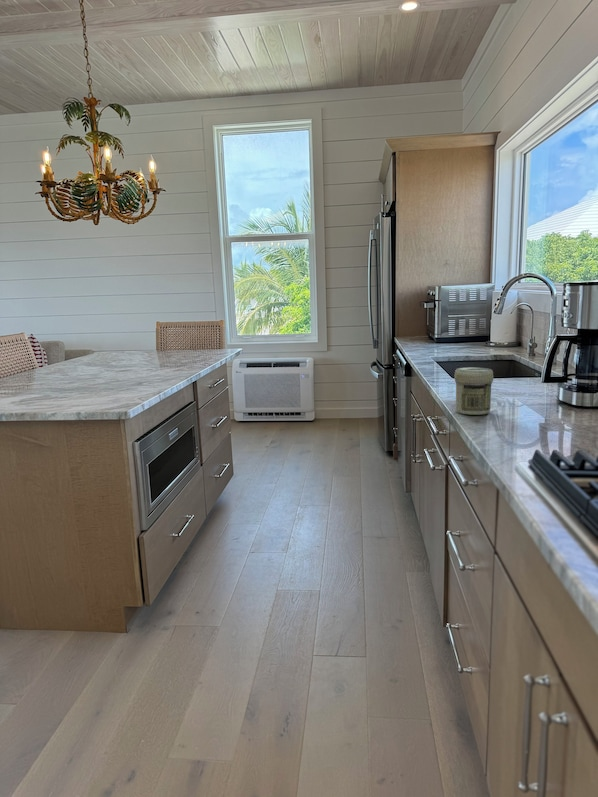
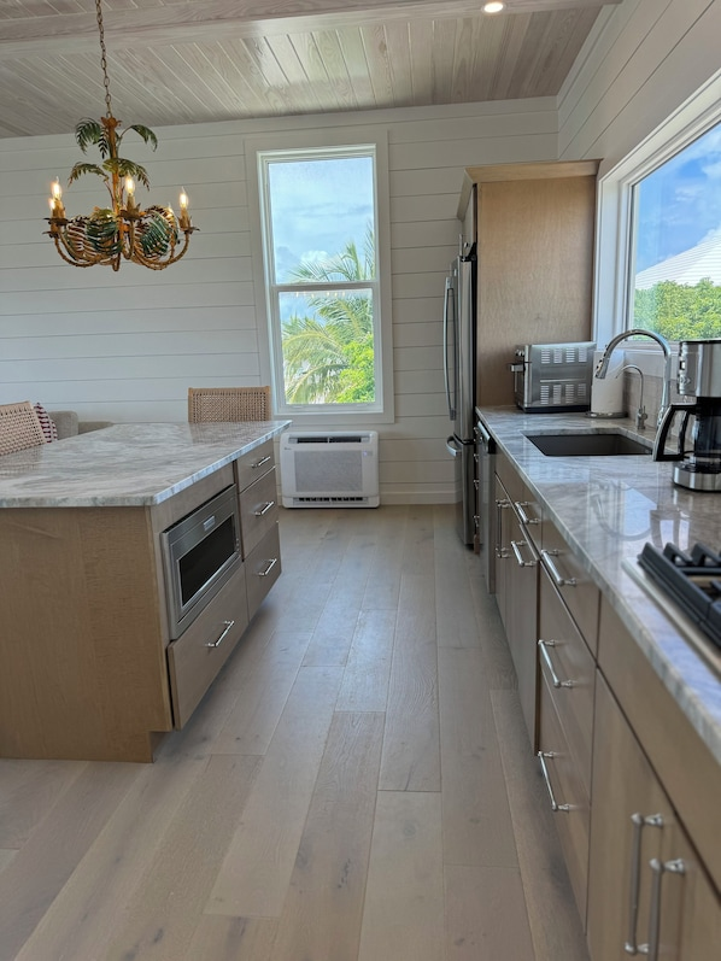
- jar [453,366,494,416]
